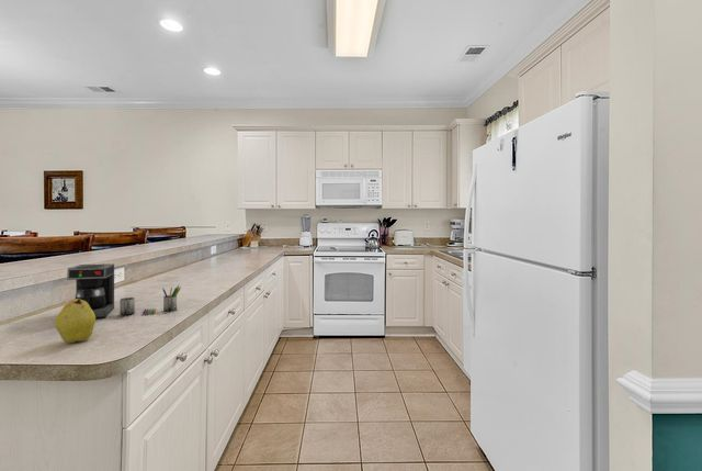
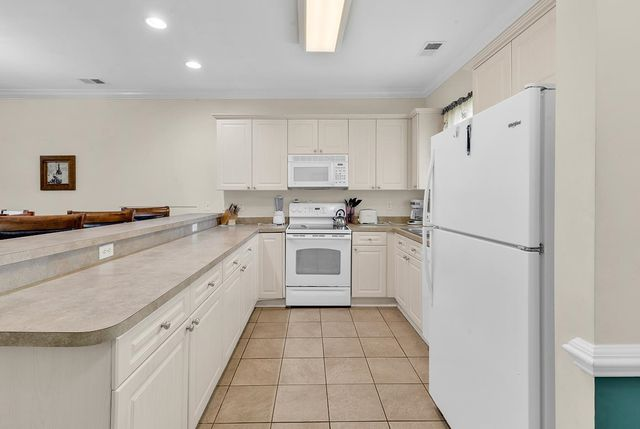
- coffee maker [66,262,182,318]
- fruit [54,299,97,344]
